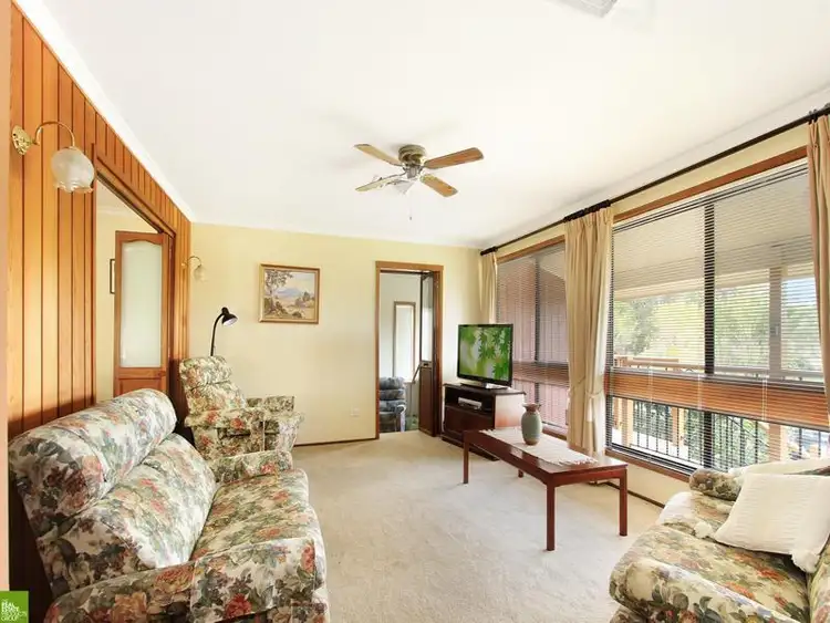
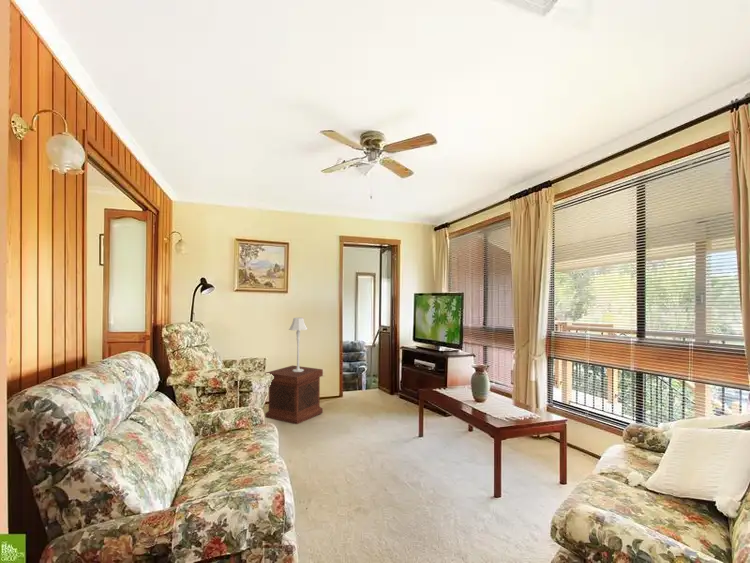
+ table lamp [288,317,308,372]
+ side table [264,365,324,425]
